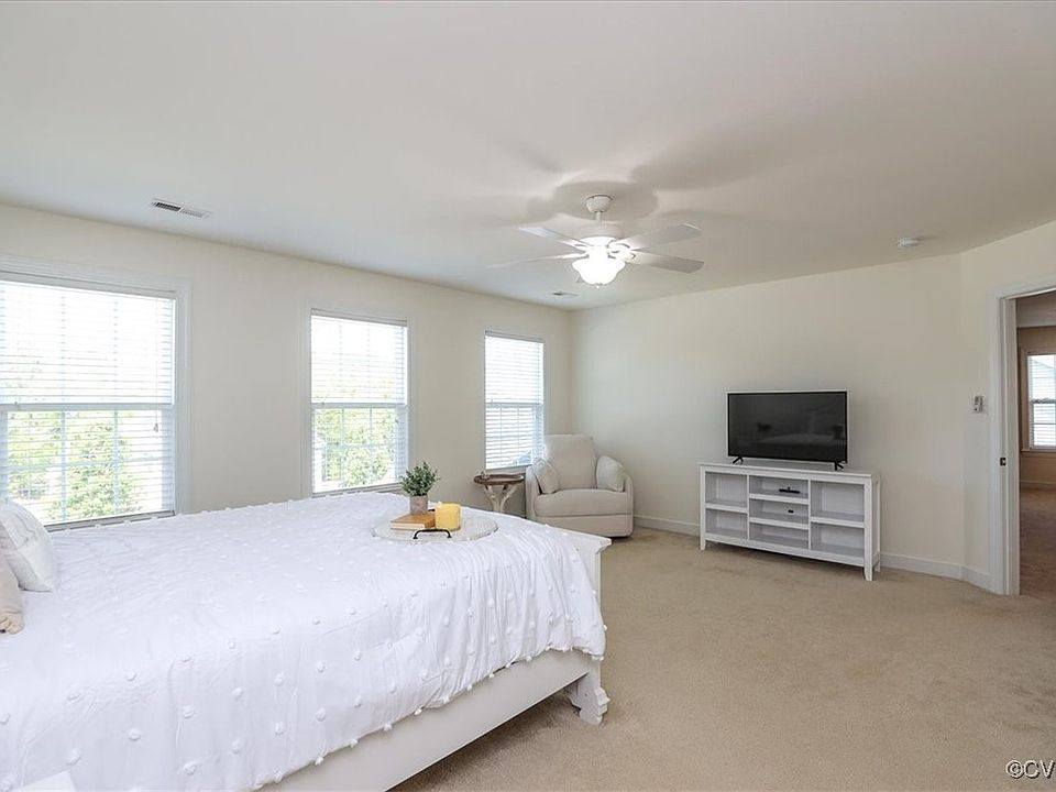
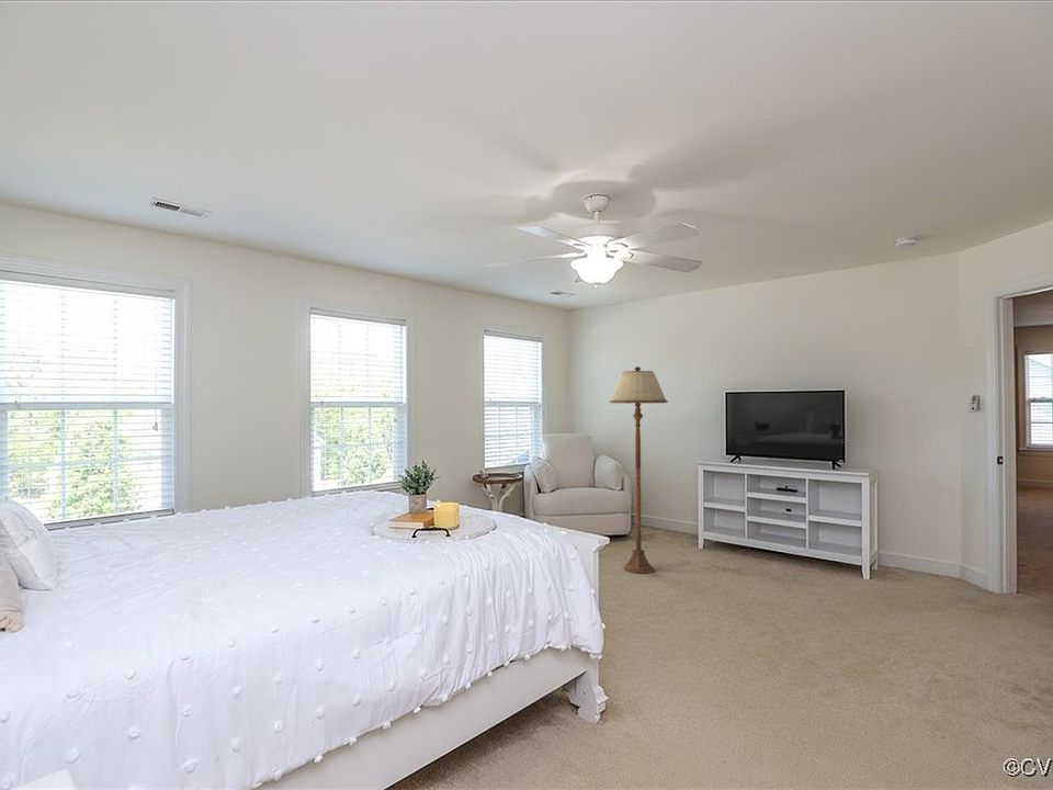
+ floor lamp [609,365,669,574]
